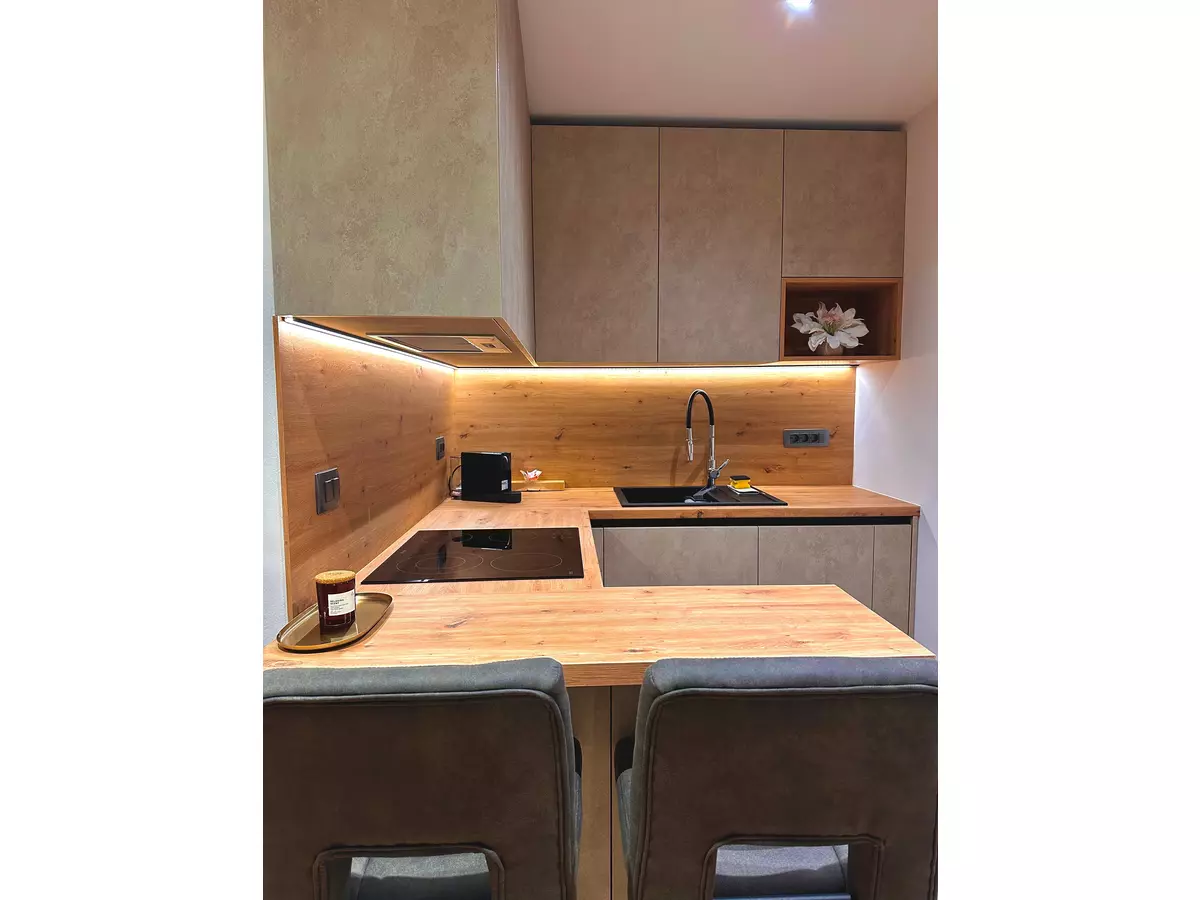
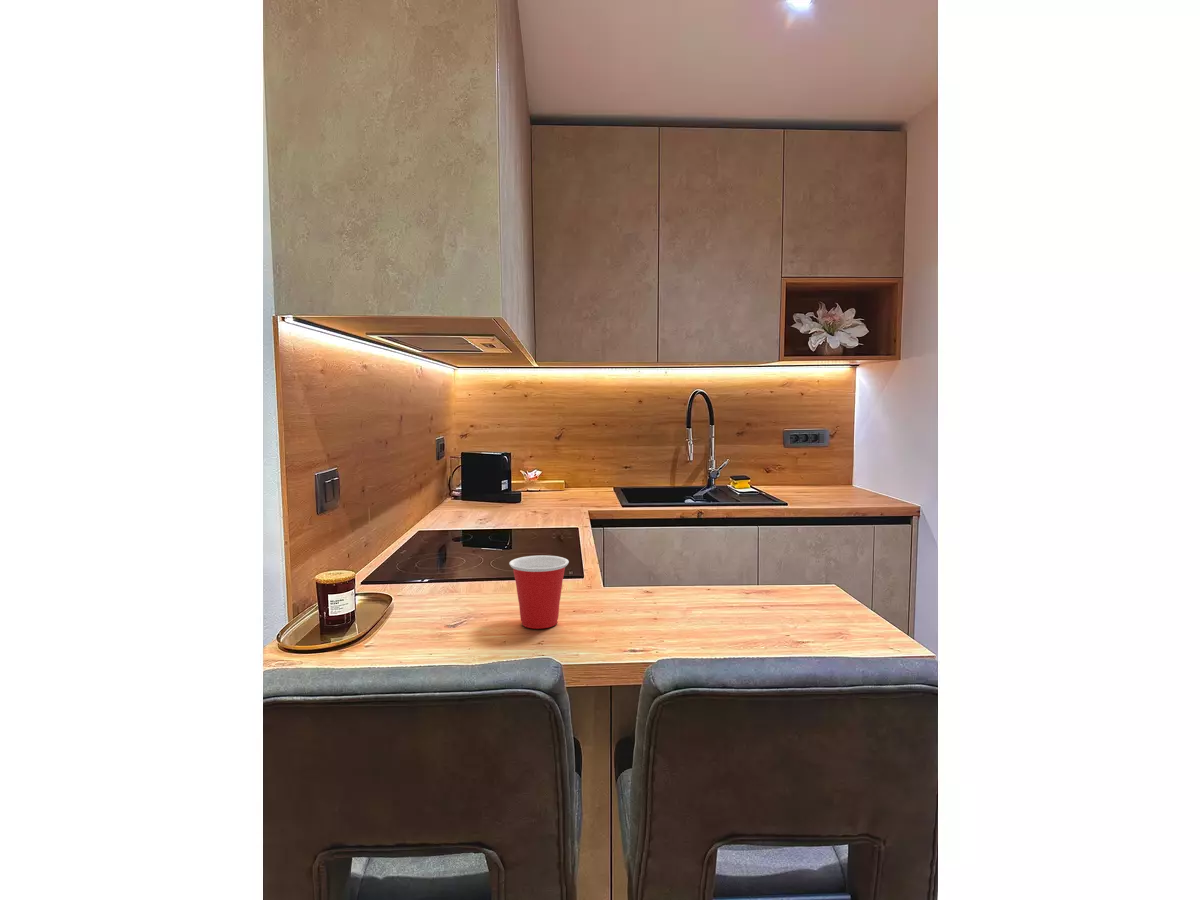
+ cup [508,555,570,630]
